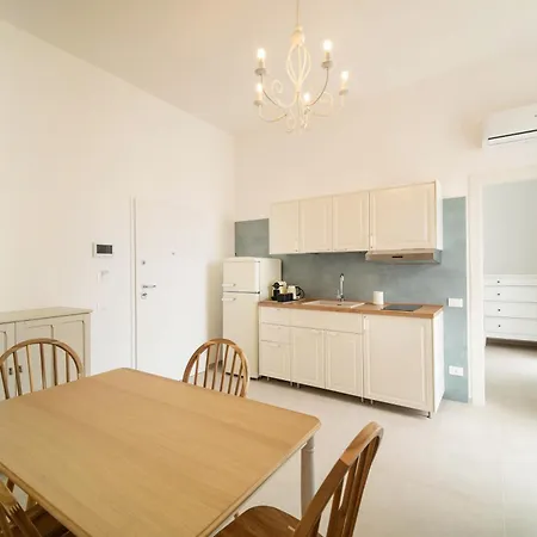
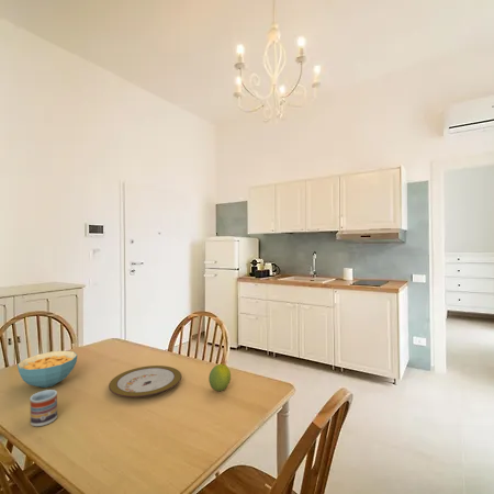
+ cereal bowl [16,350,78,389]
+ cup [29,389,58,427]
+ fruit [207,363,232,392]
+ plate [108,364,182,398]
